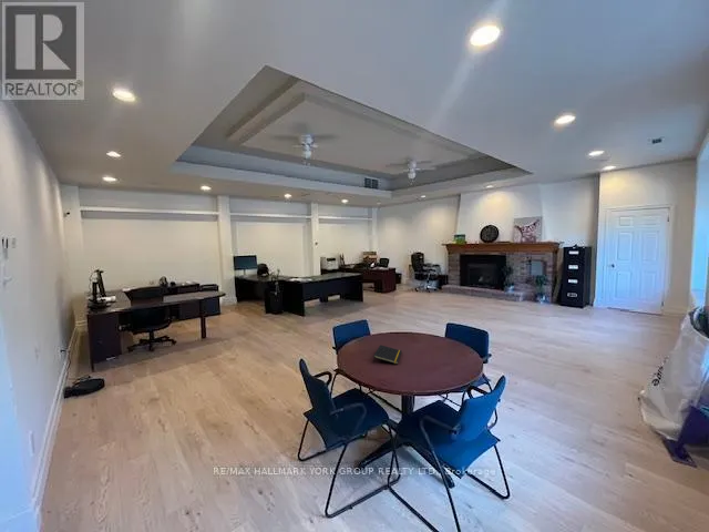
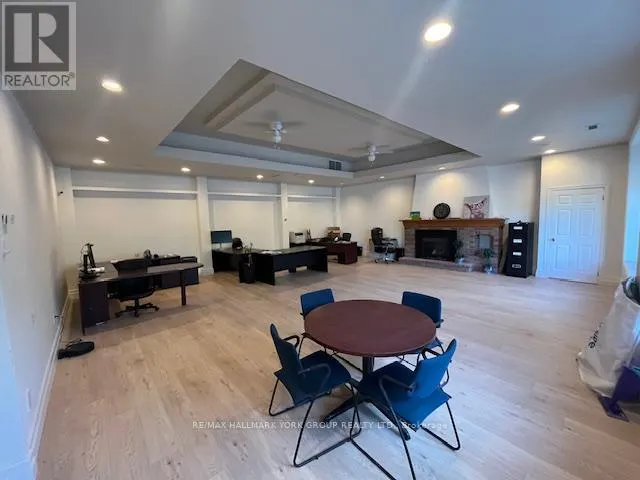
- notepad [372,344,403,365]
